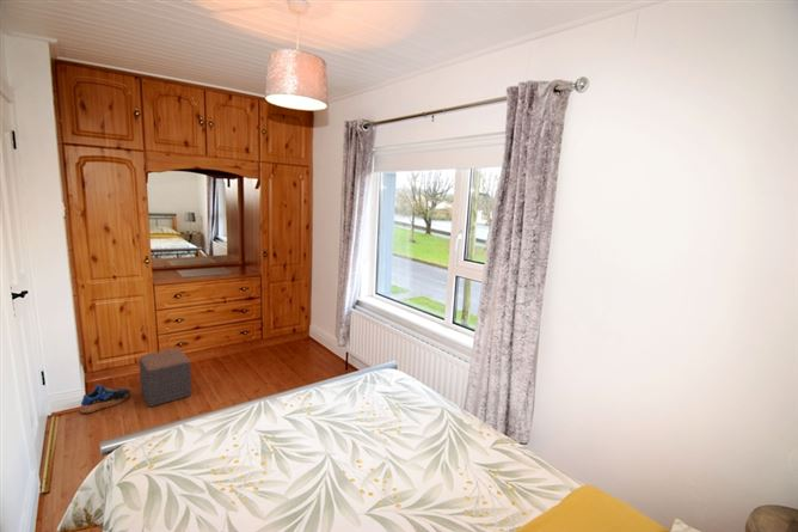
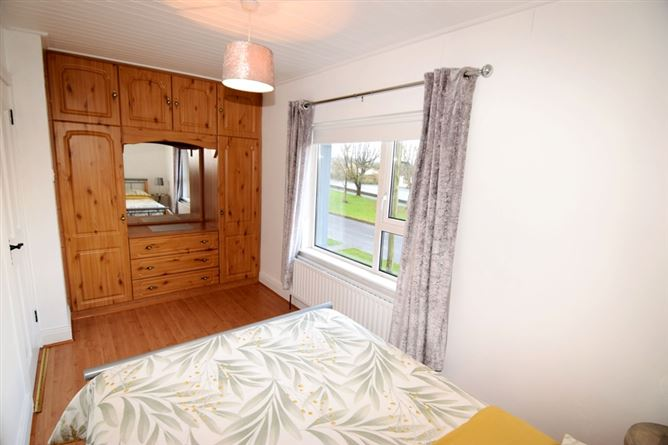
- shoe [79,384,131,415]
- footstool [139,347,192,408]
